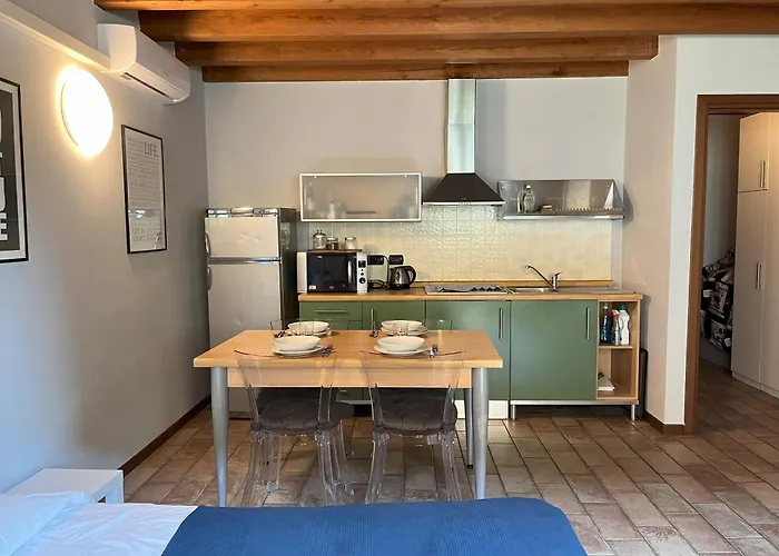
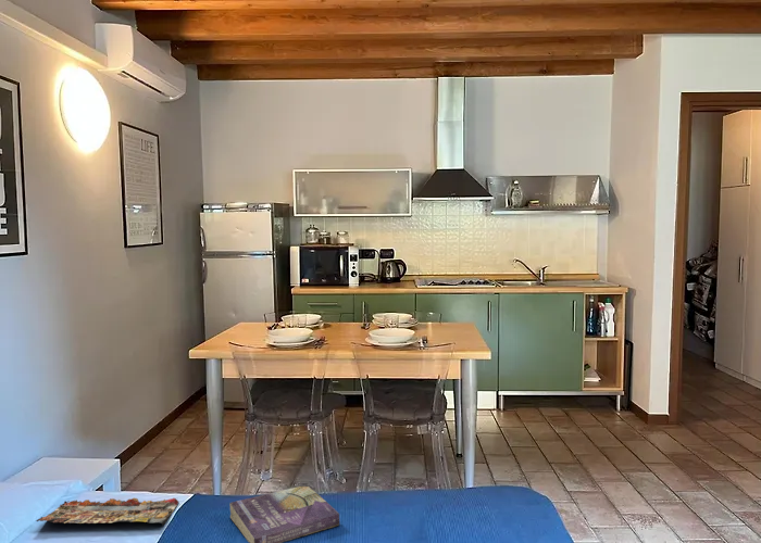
+ book [228,485,340,543]
+ magazine [35,496,179,527]
